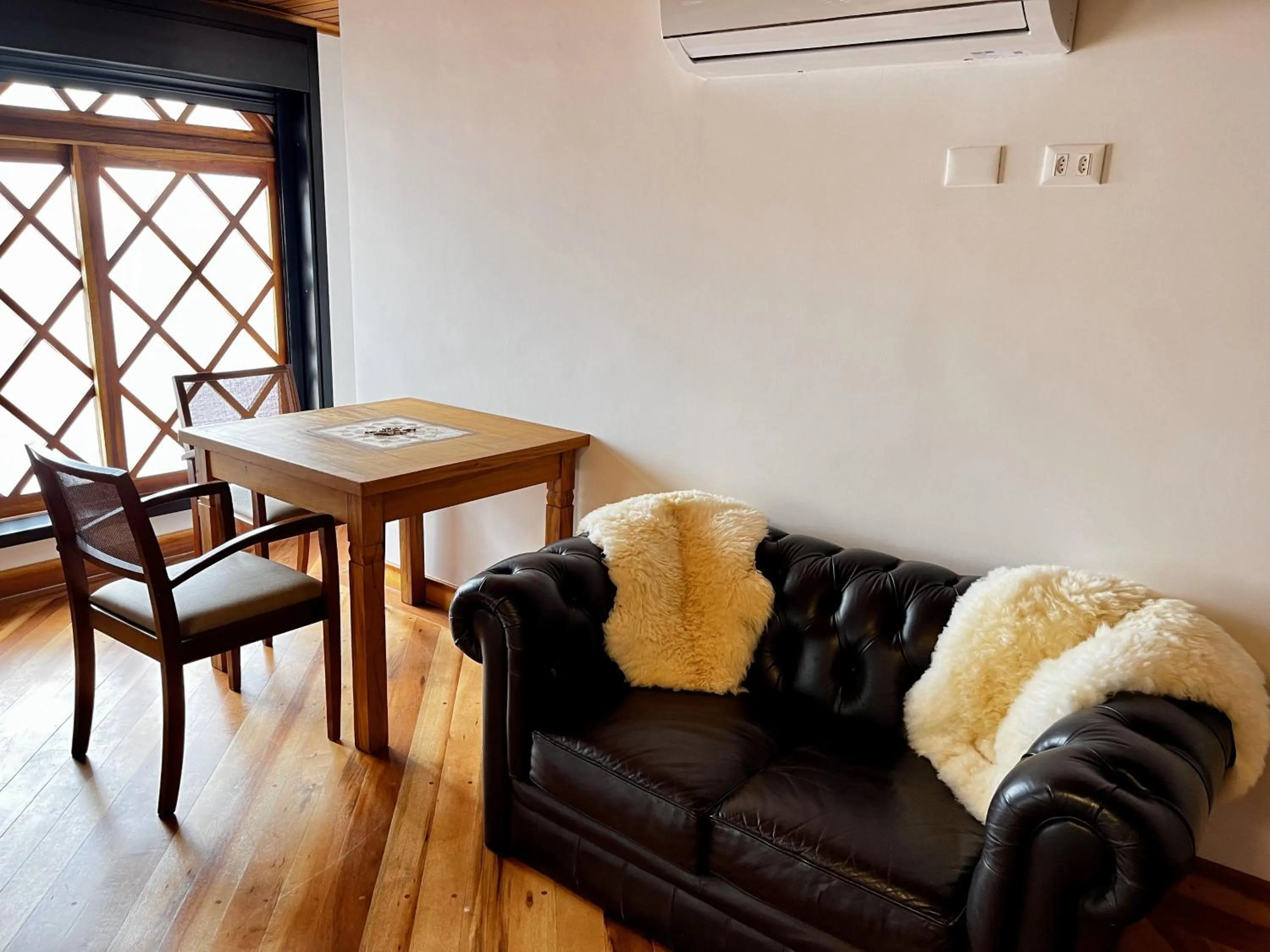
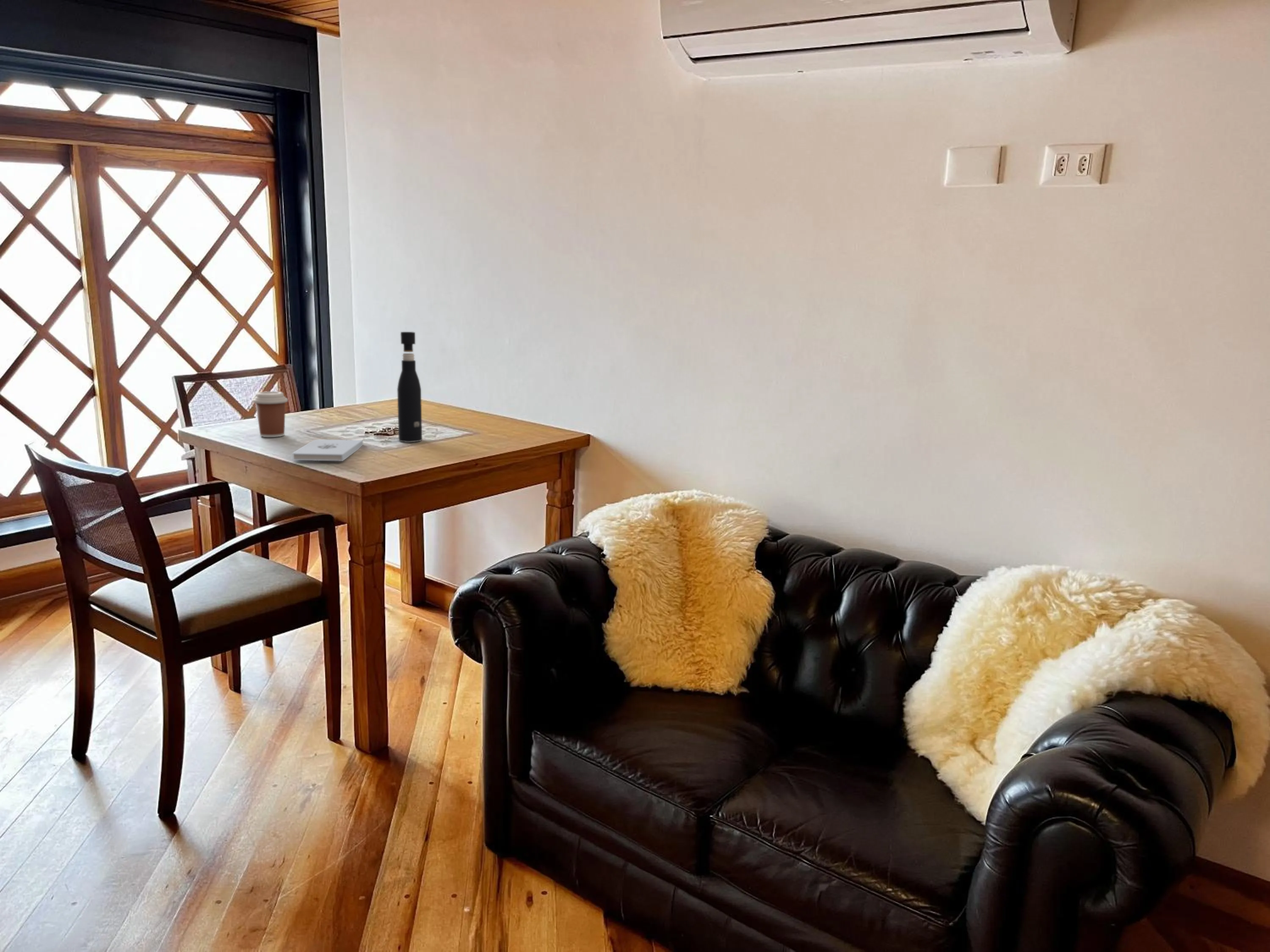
+ pepper grinder [397,331,422,443]
+ notepad [292,439,363,462]
+ coffee cup [252,391,288,437]
